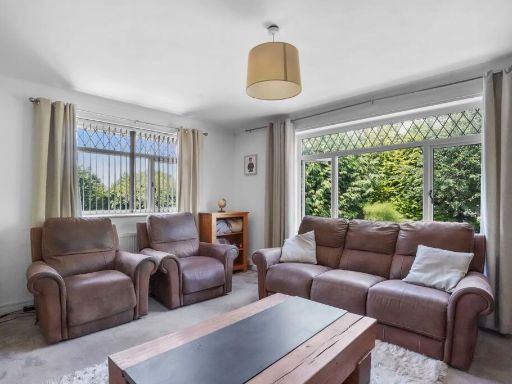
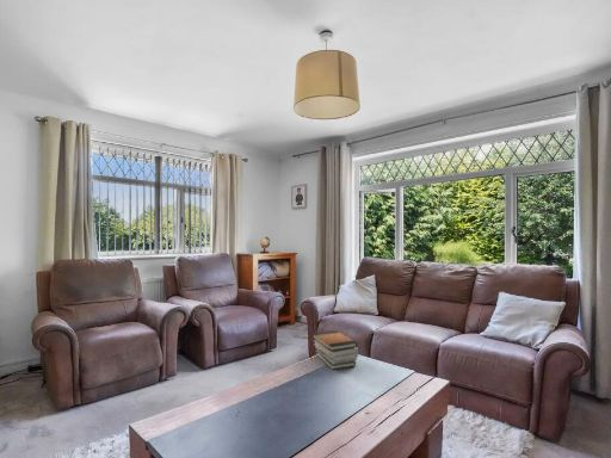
+ book stack [311,329,359,371]
